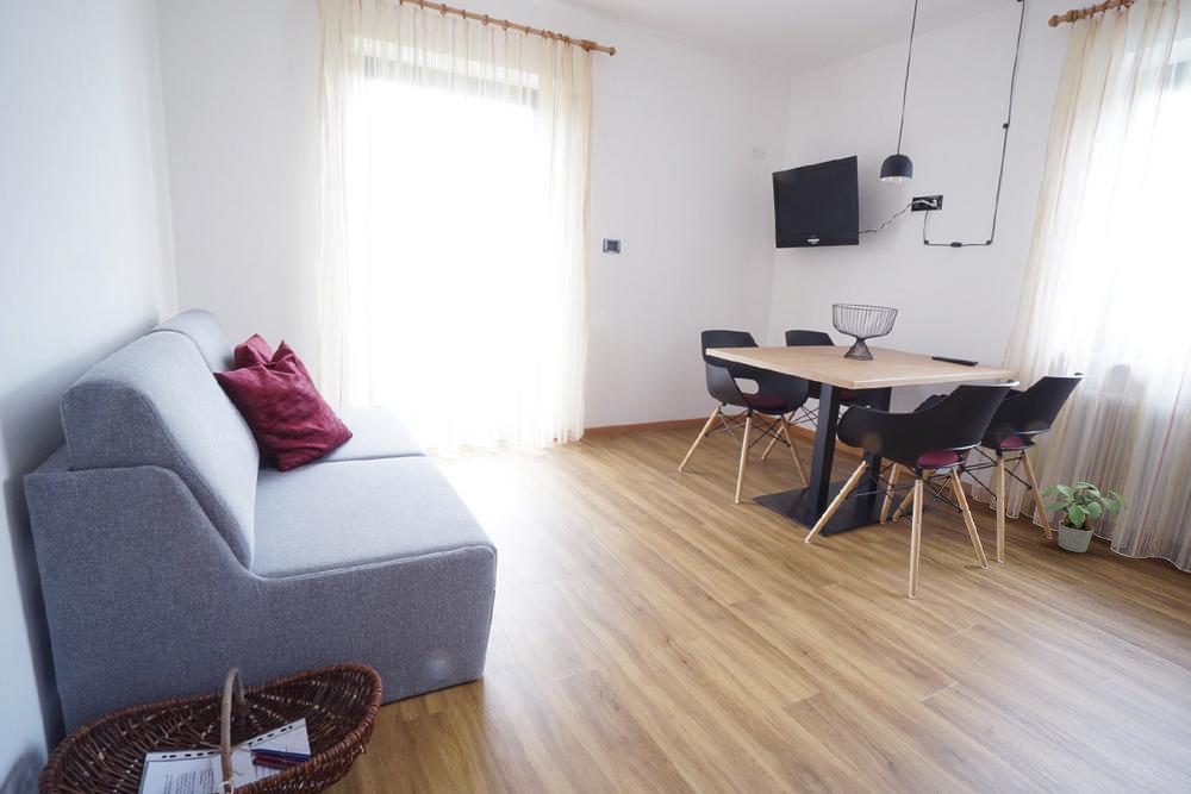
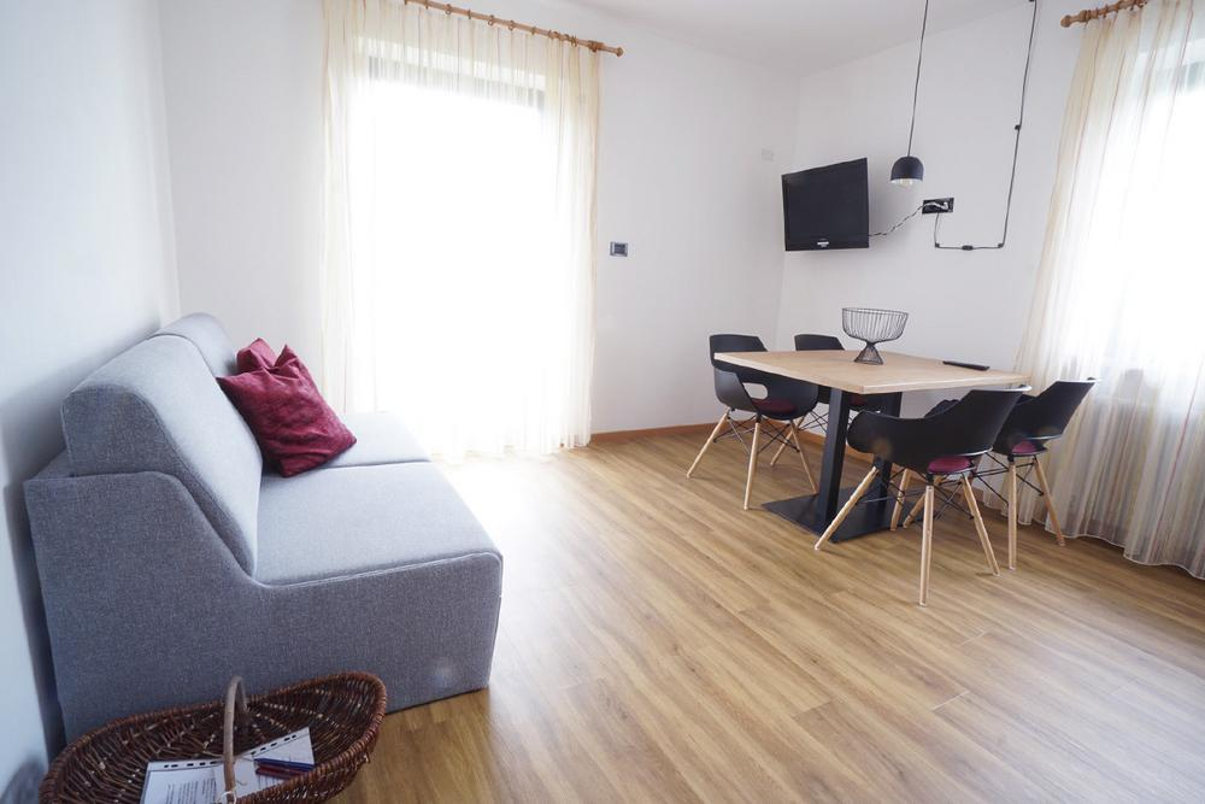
- potted plant [1041,481,1129,554]
